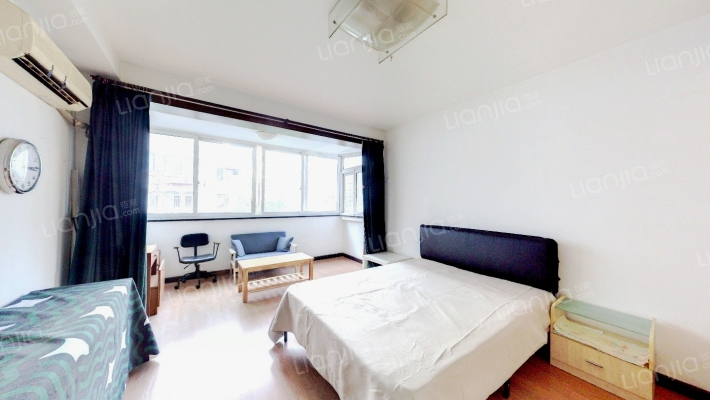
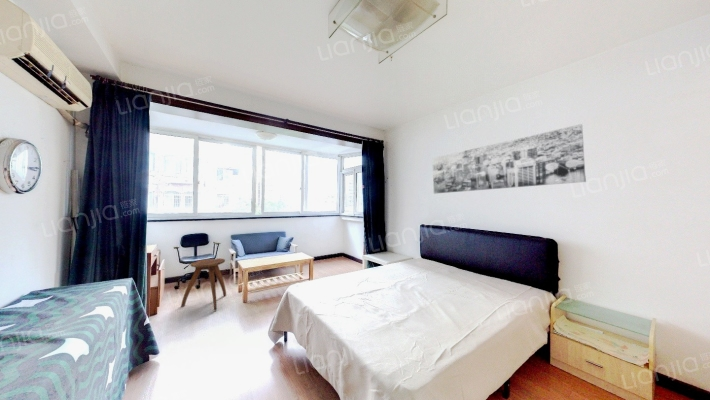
+ stool [180,257,227,311]
+ wall art [432,123,587,195]
